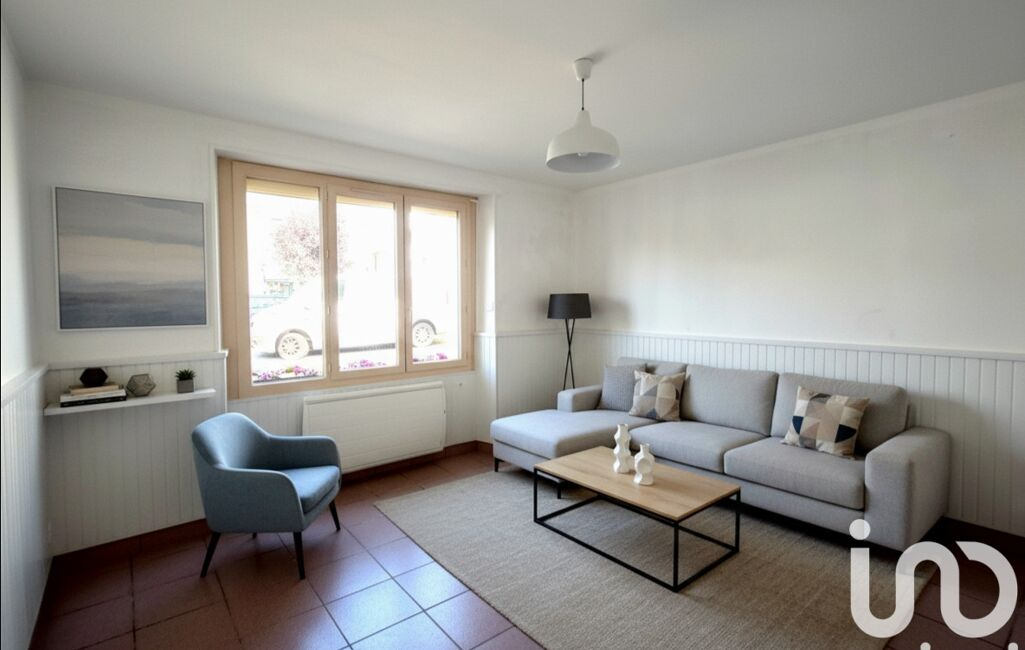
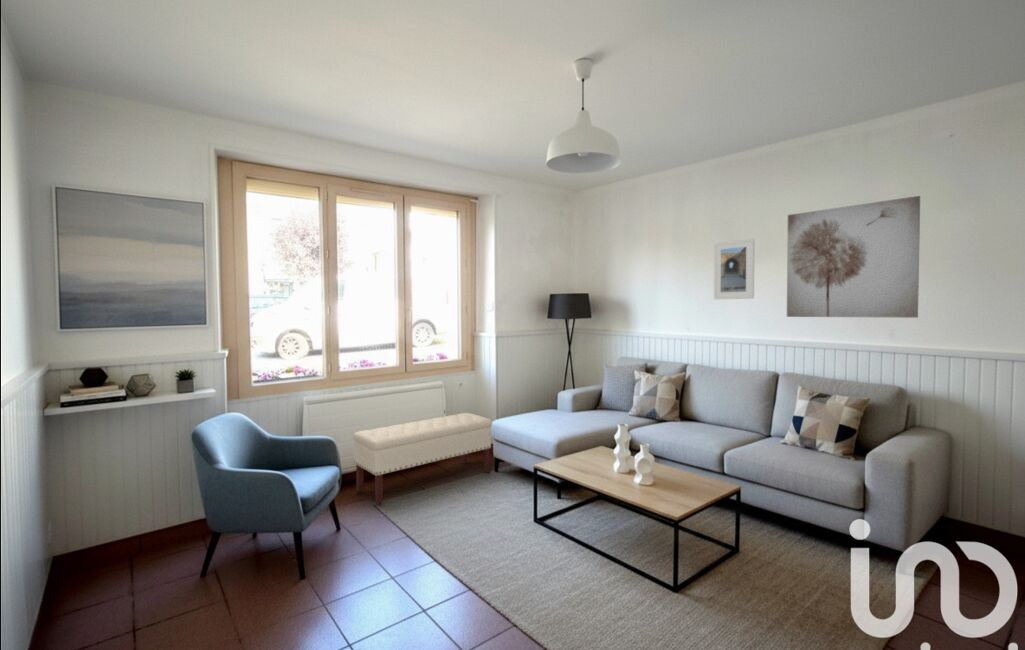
+ bench [353,412,493,506]
+ wall art [786,195,921,319]
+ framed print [713,238,756,300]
